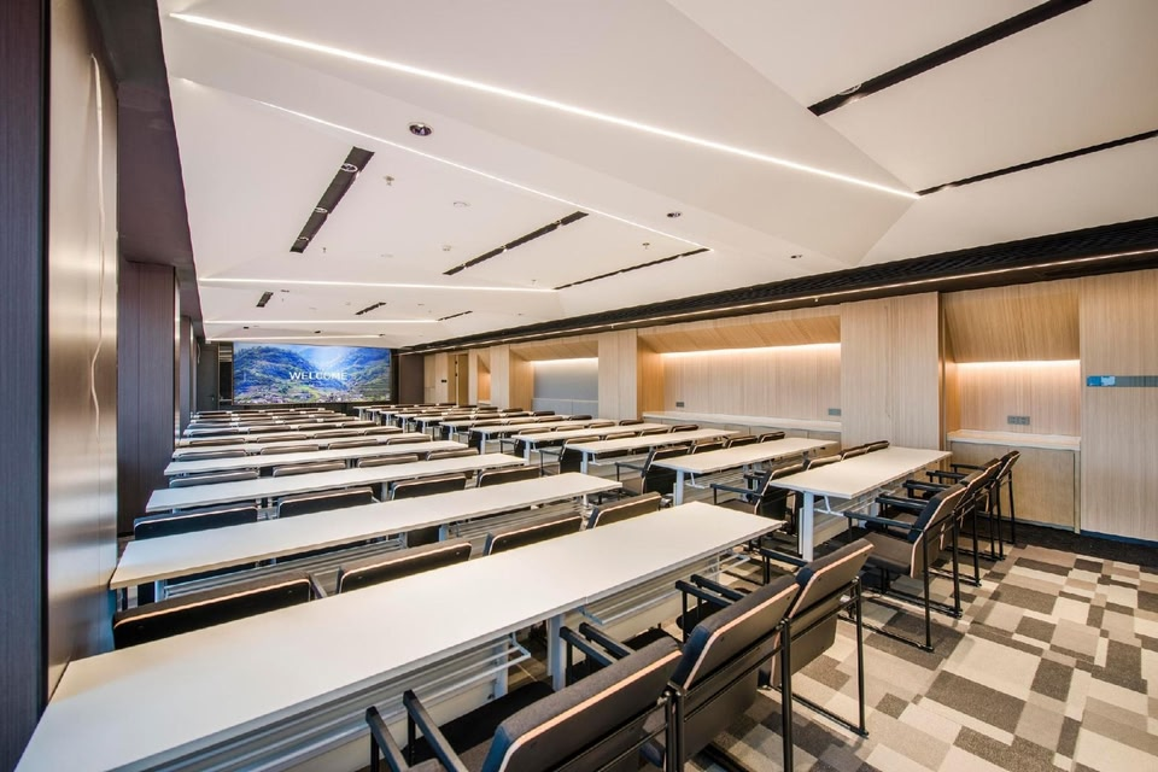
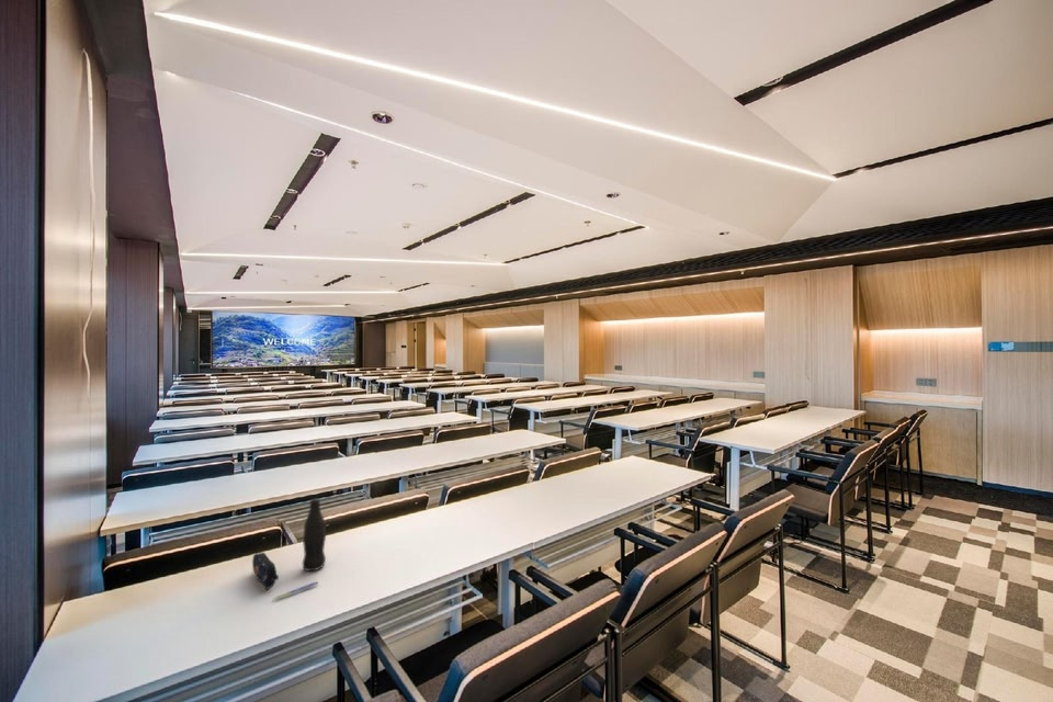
+ bottle [302,498,327,571]
+ pencil case [251,552,280,591]
+ pen [271,580,319,601]
